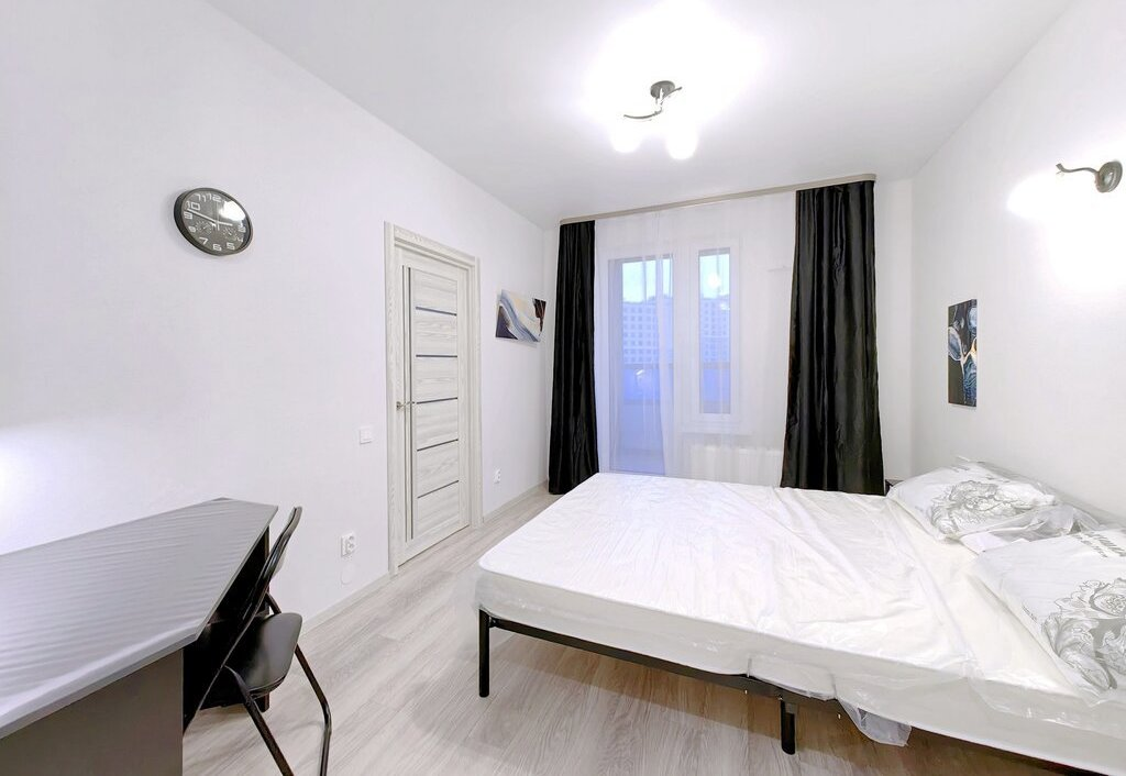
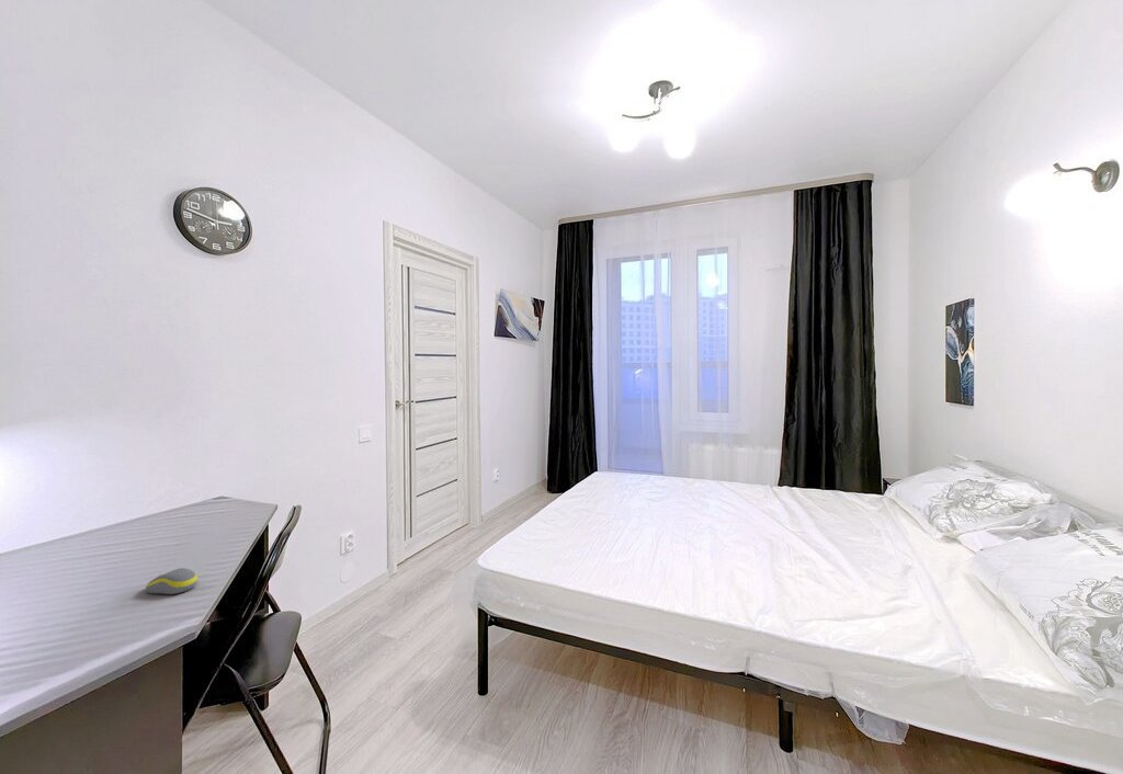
+ computer mouse [145,567,198,595]
